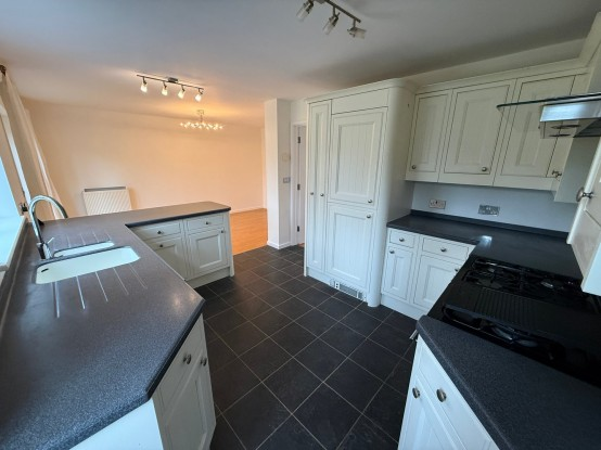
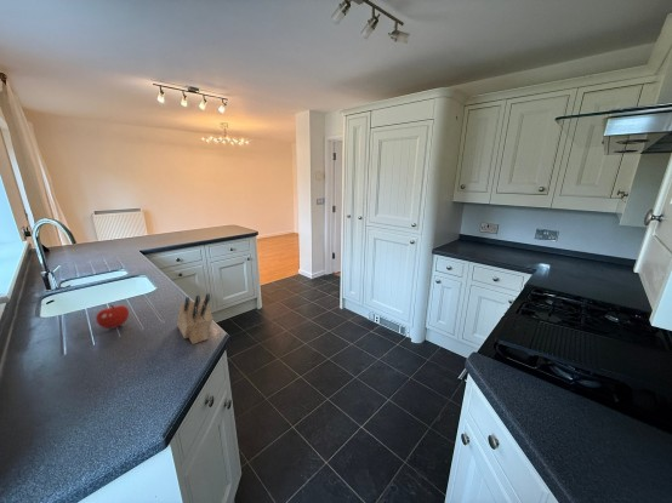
+ knife block [176,292,213,345]
+ fruit [95,304,130,330]
